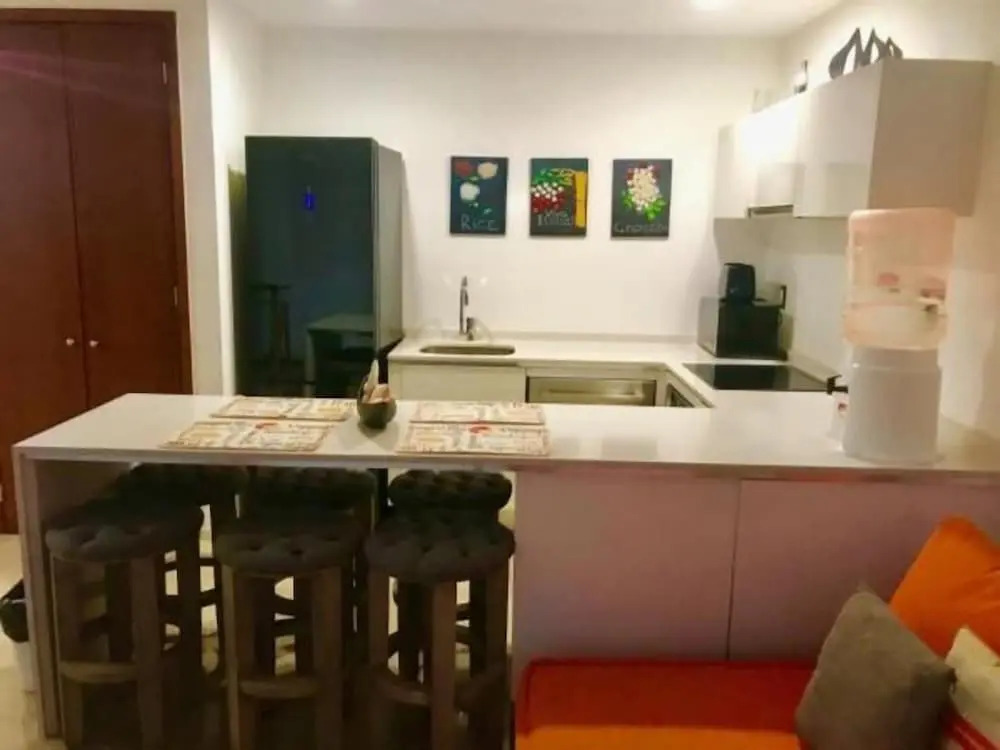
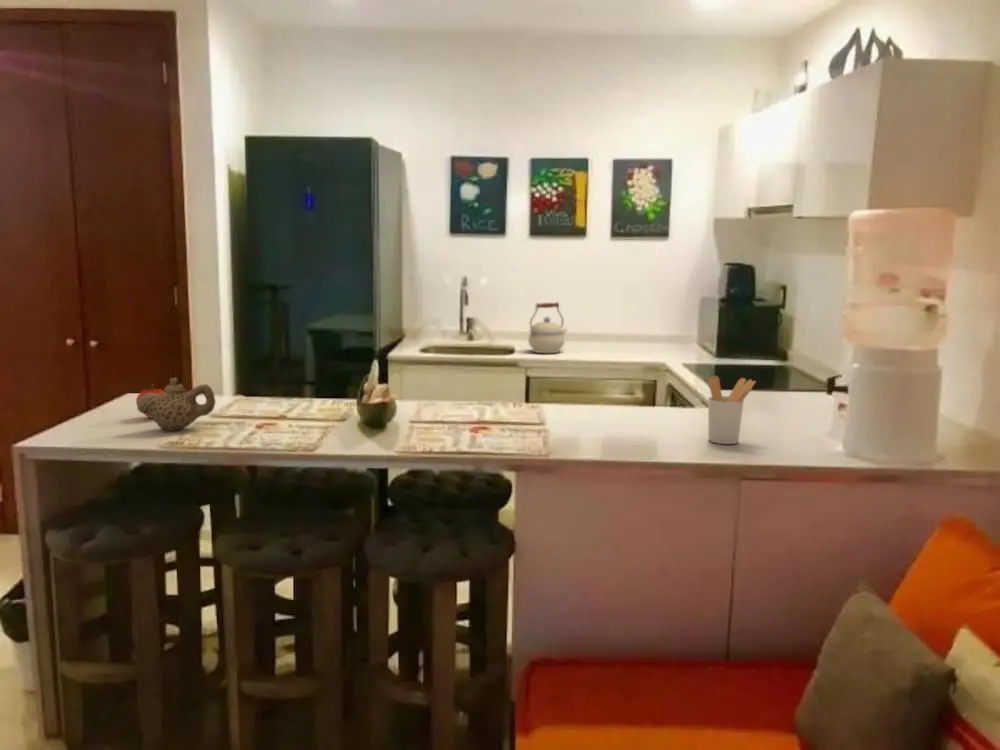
+ teapot [136,377,216,431]
+ utensil holder [707,375,757,445]
+ fruit [135,384,165,419]
+ kettle [527,301,568,354]
